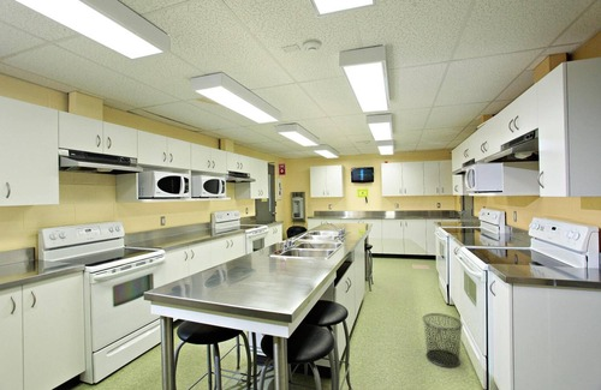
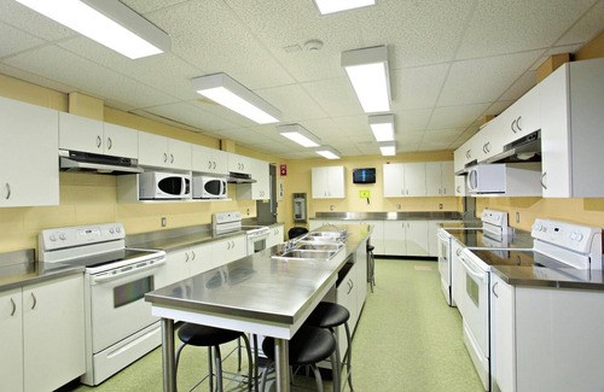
- waste bin [422,312,464,368]
